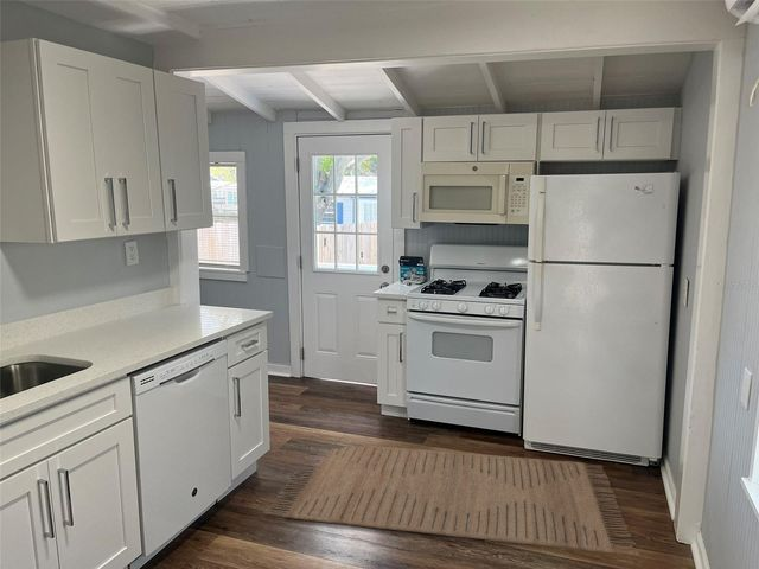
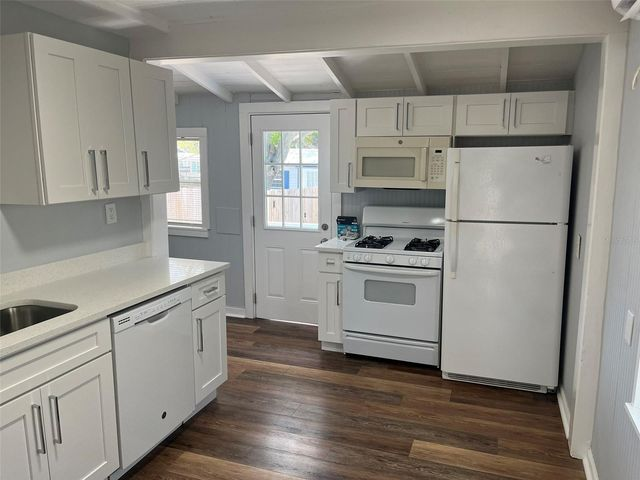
- rug [263,445,642,556]
